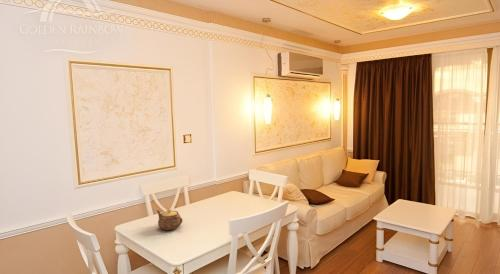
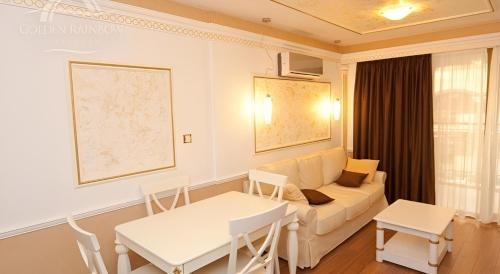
- teapot [156,208,184,231]
